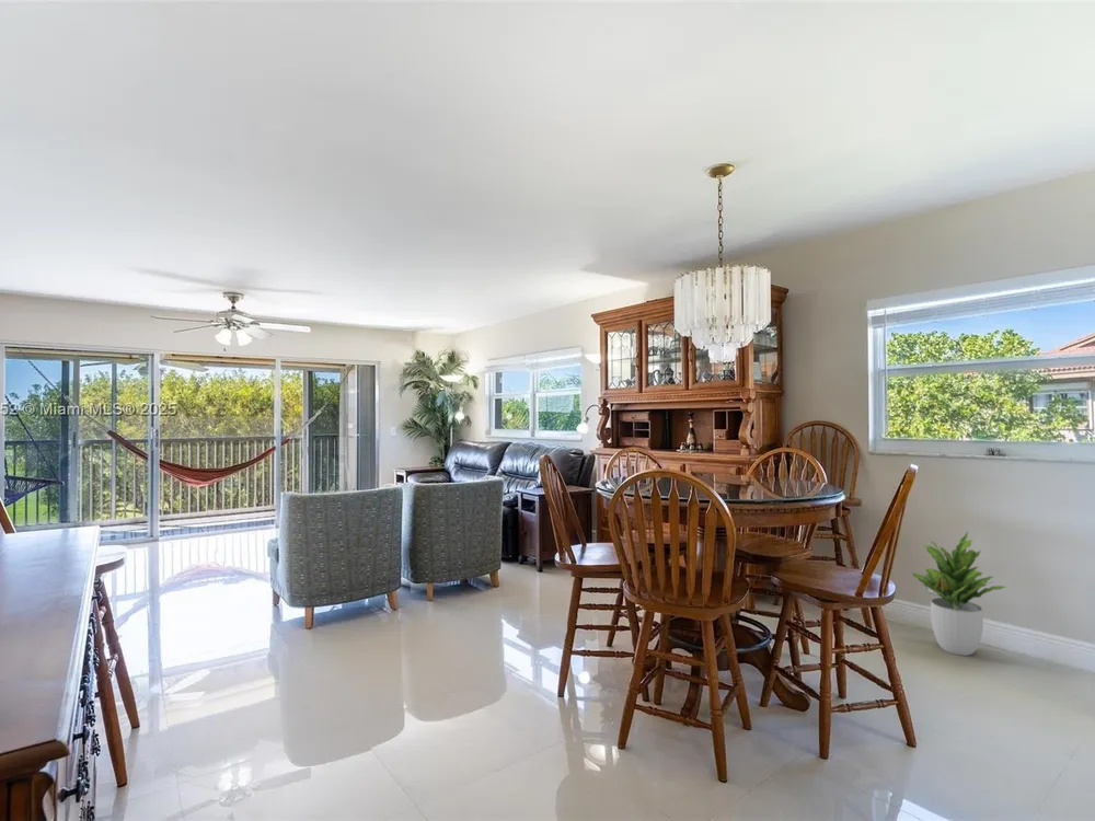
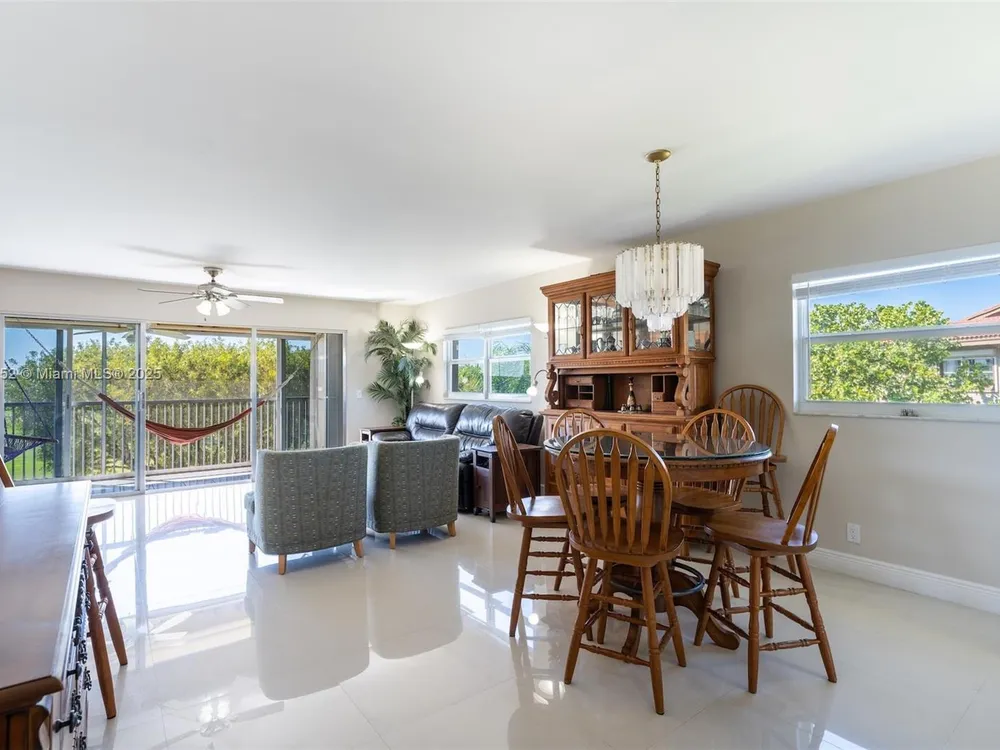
- potted plant [911,531,1007,657]
